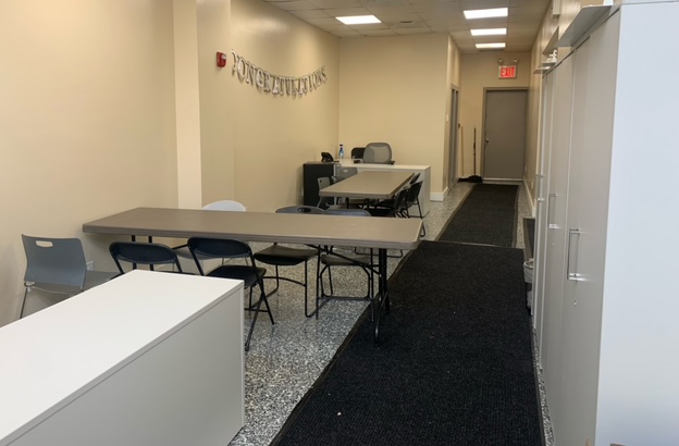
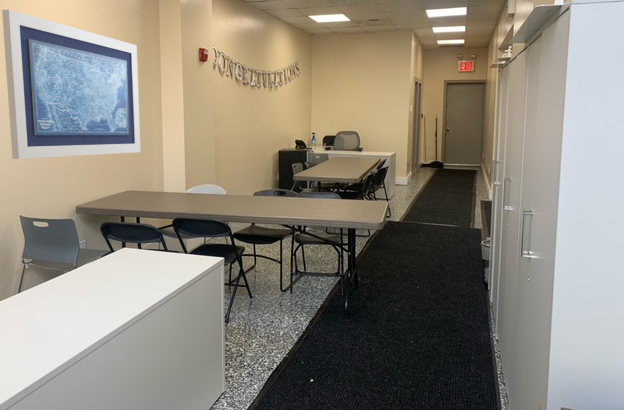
+ wall art [1,9,141,160]
